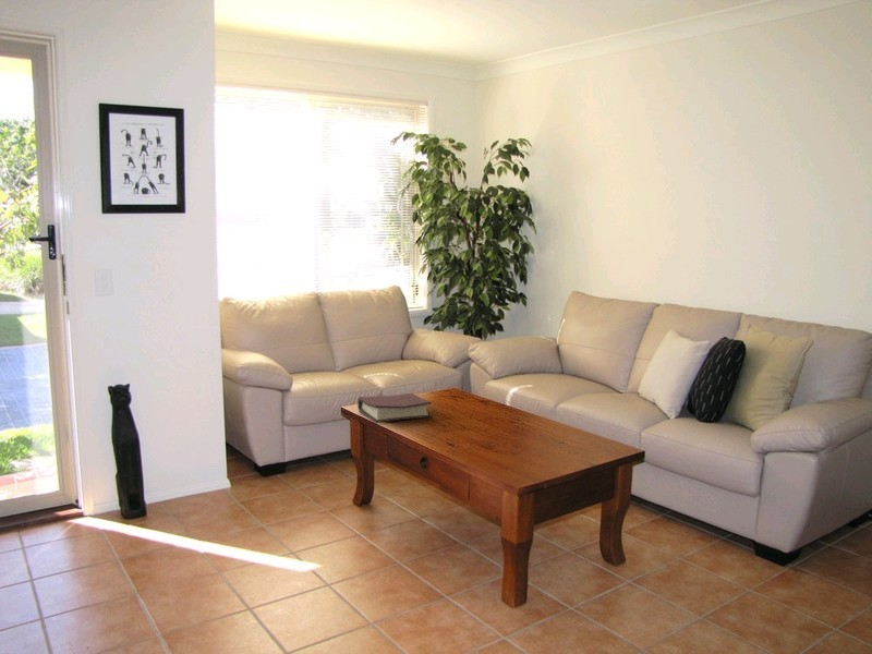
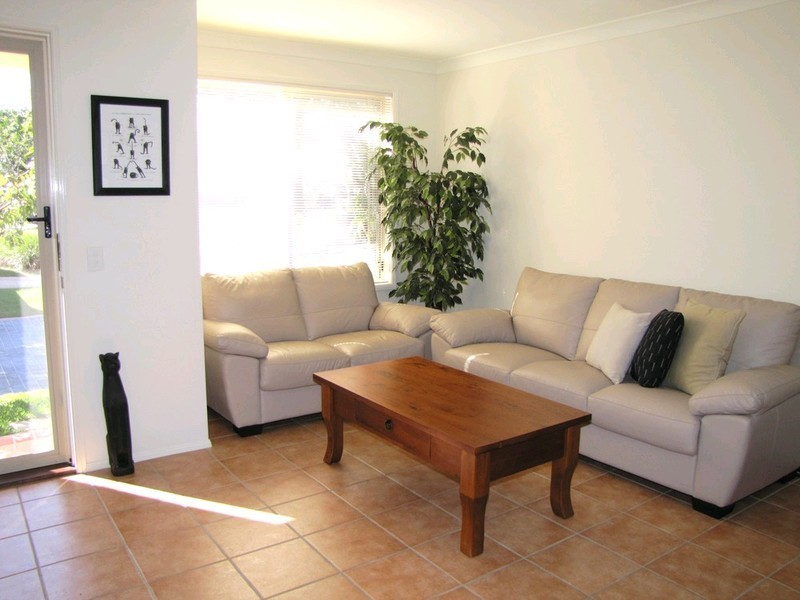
- hardback book [356,392,433,424]
